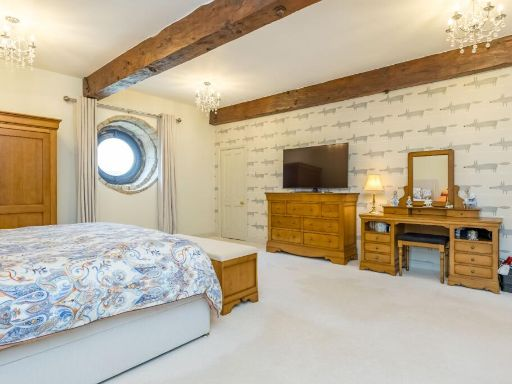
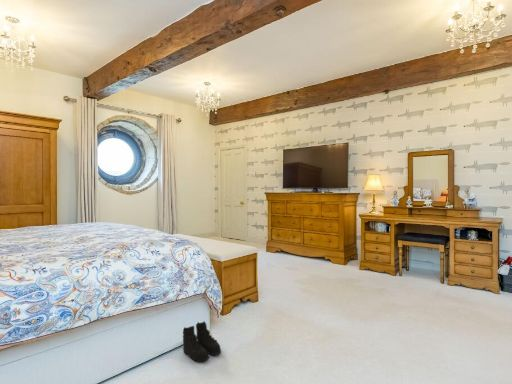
+ boots [182,320,222,363]
